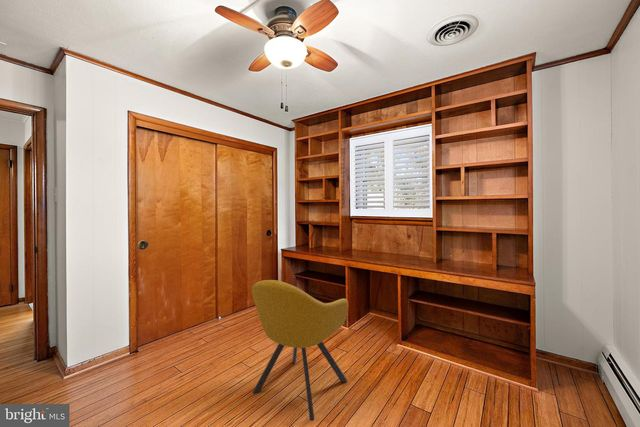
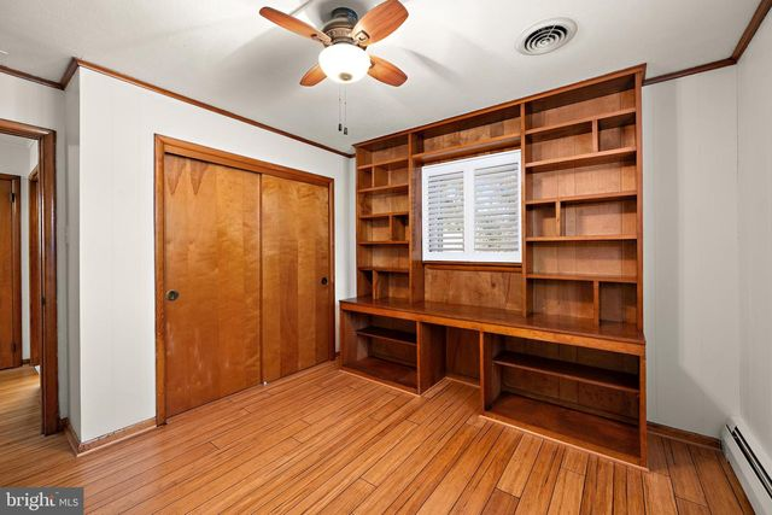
- chair [251,279,349,422]
